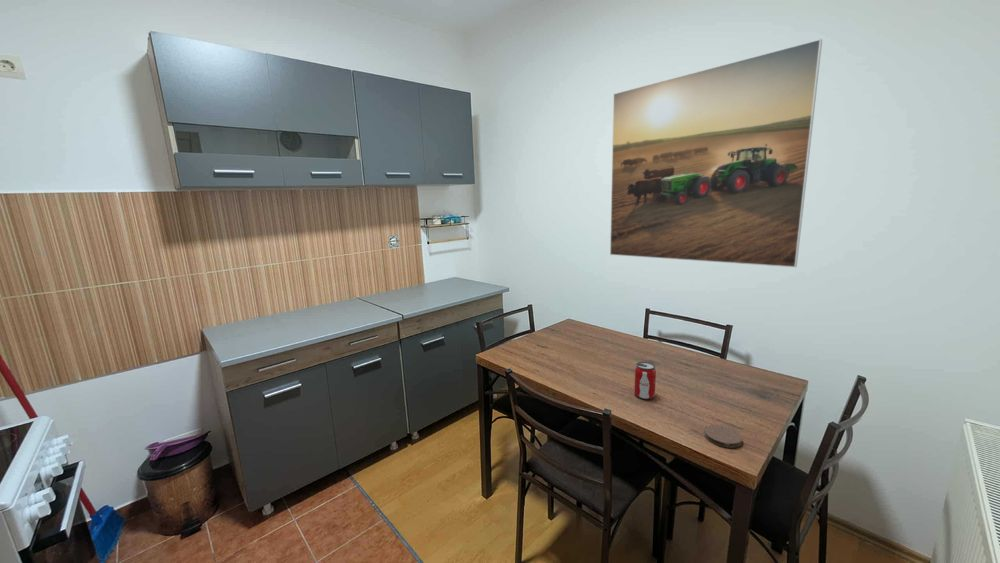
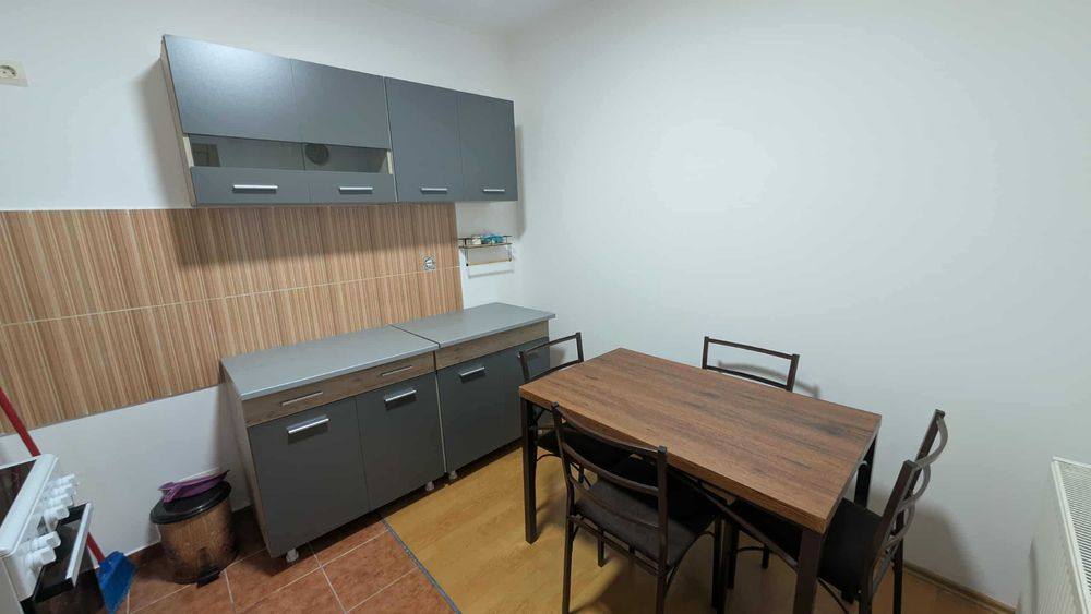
- beverage can [633,361,657,400]
- coaster [703,424,743,449]
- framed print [609,38,823,268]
